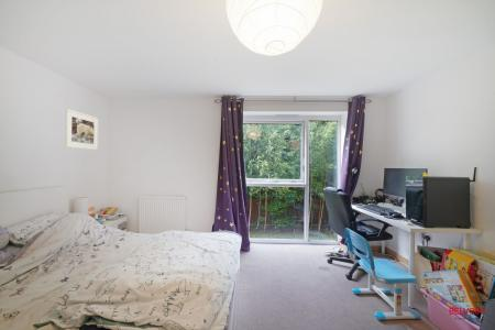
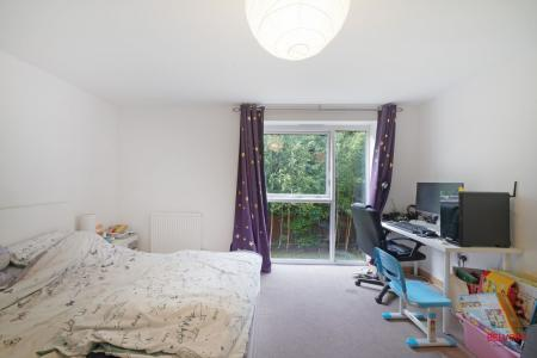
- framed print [64,108,99,151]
